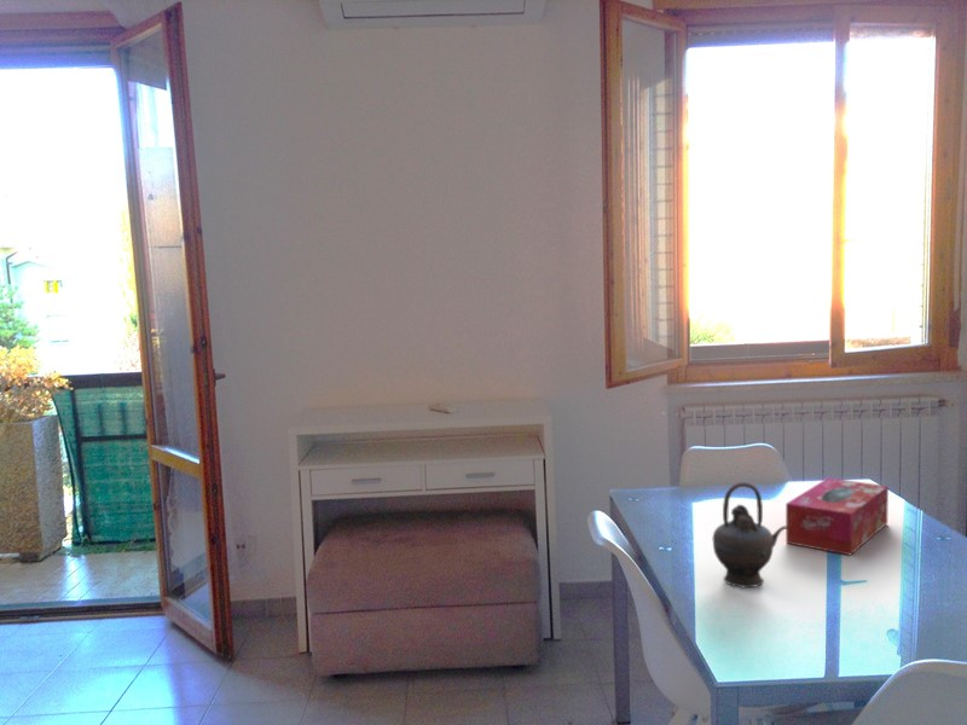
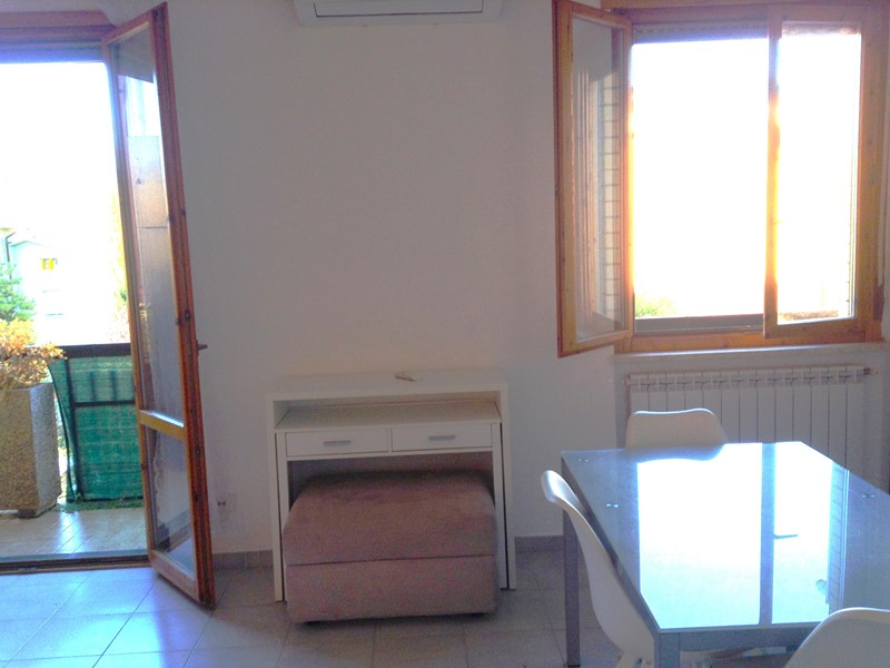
- teapot [712,481,787,588]
- tissue box [784,477,890,556]
